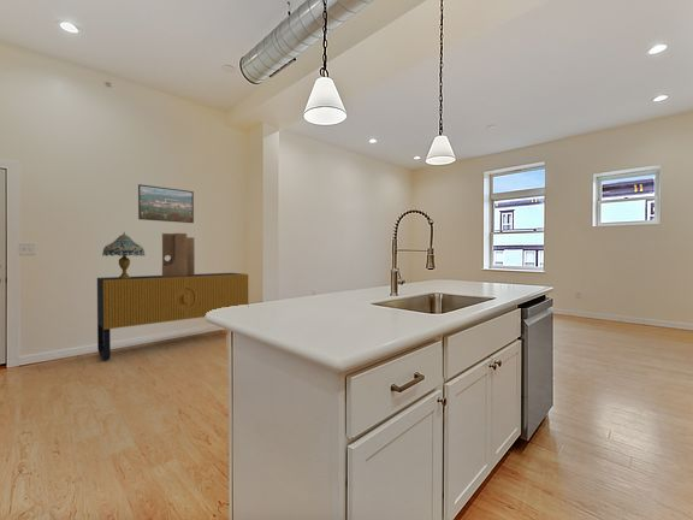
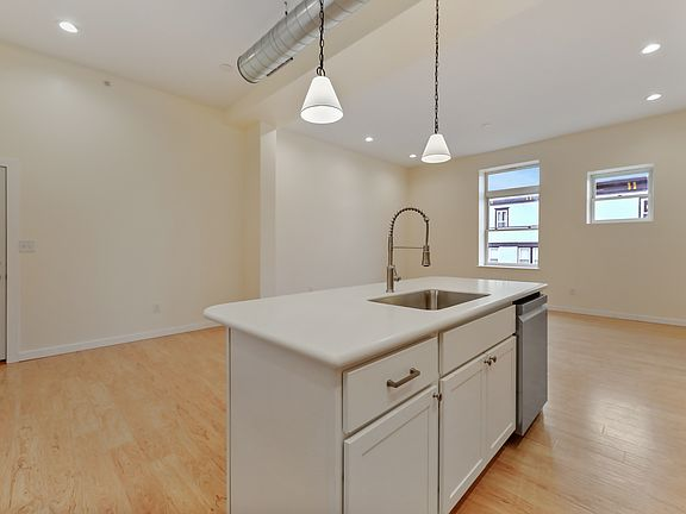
- sideboard [96,272,249,361]
- table lamp [101,231,146,279]
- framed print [137,183,195,224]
- decorative sculpture [161,232,196,277]
